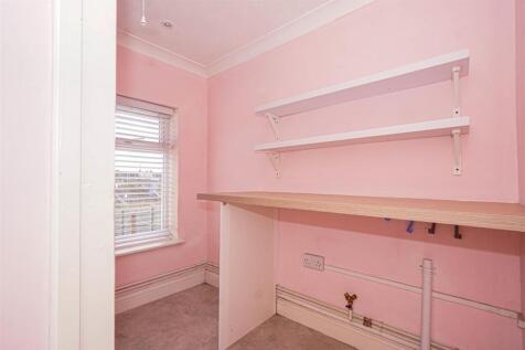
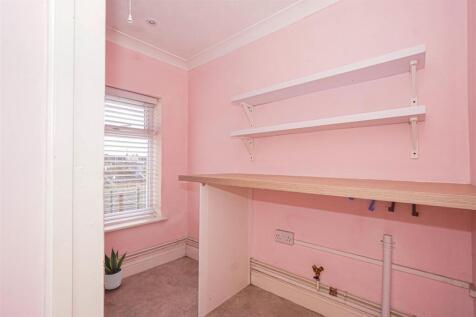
+ potted plant [104,246,128,291]
